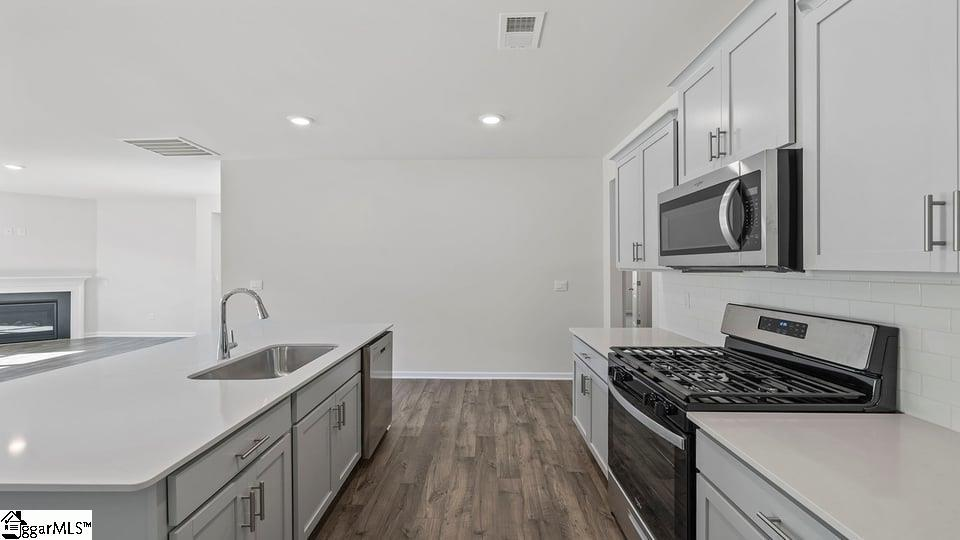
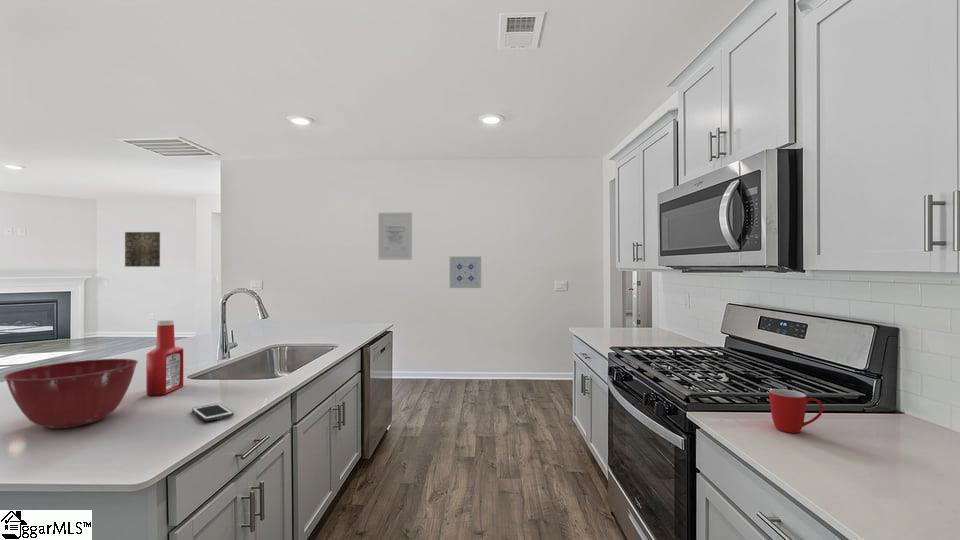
+ mug [768,388,824,434]
+ wall art [449,256,482,289]
+ cell phone [191,402,235,422]
+ wall art [124,231,161,268]
+ wall art [377,212,413,261]
+ soap bottle [145,319,184,396]
+ mixing bowl [3,358,139,430]
